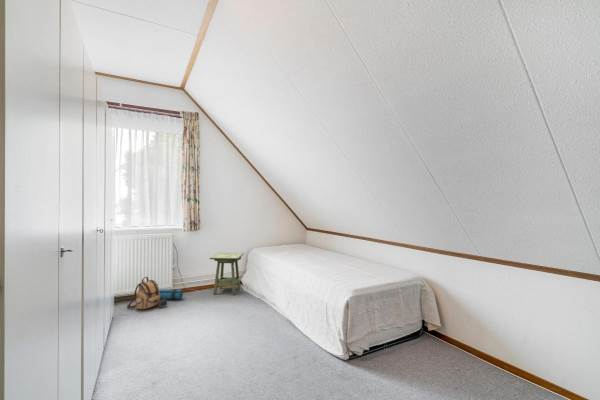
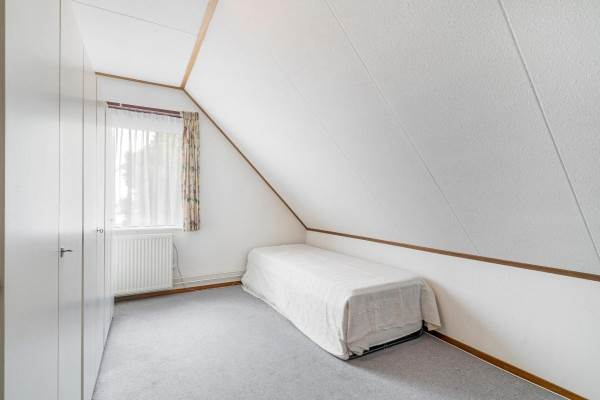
- side table [209,252,245,296]
- backpack [126,276,184,310]
